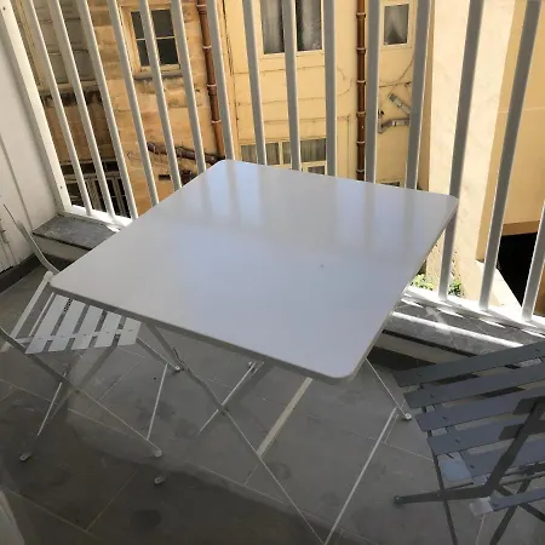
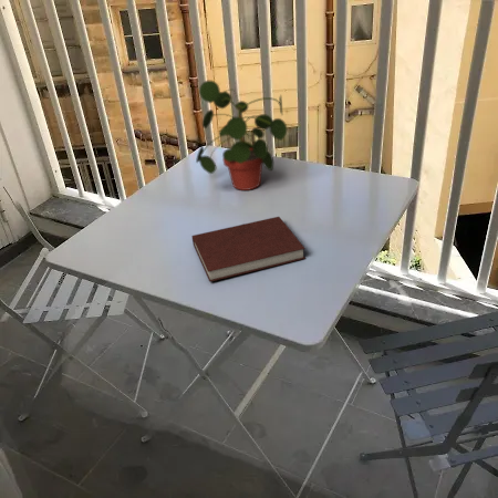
+ potted plant [195,80,288,191]
+ notebook [191,216,307,283]
